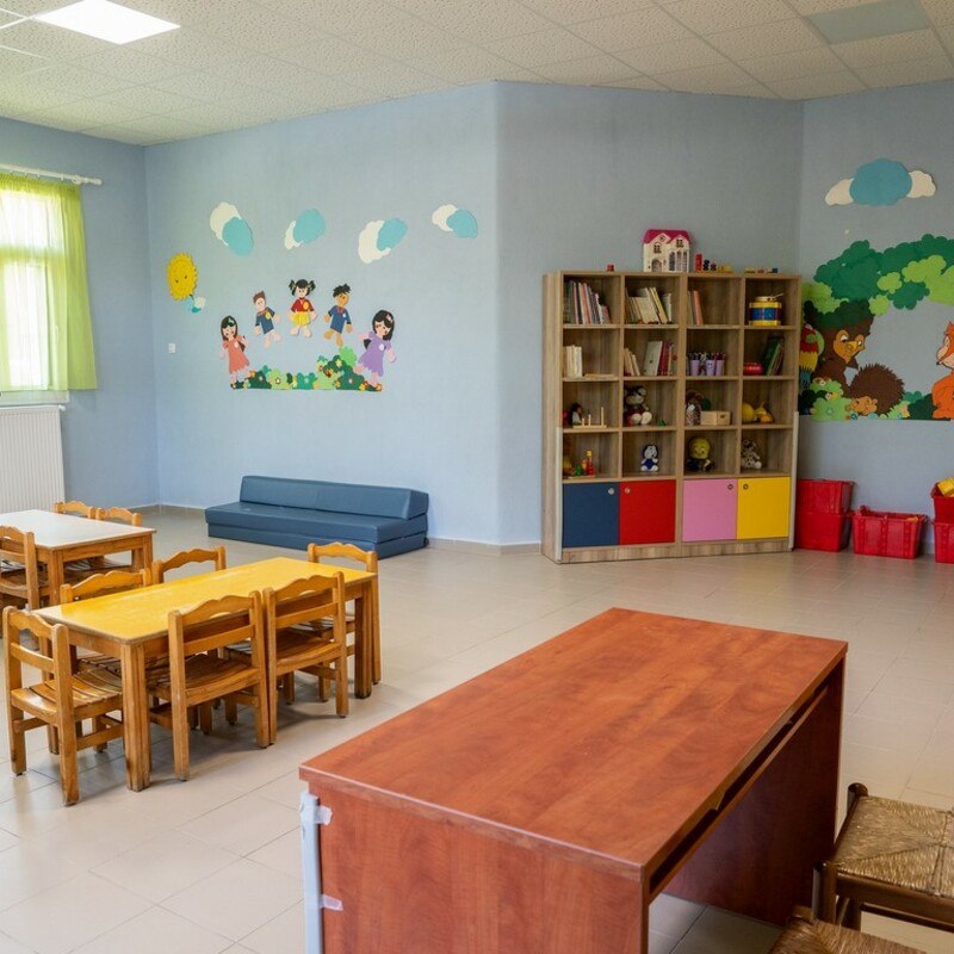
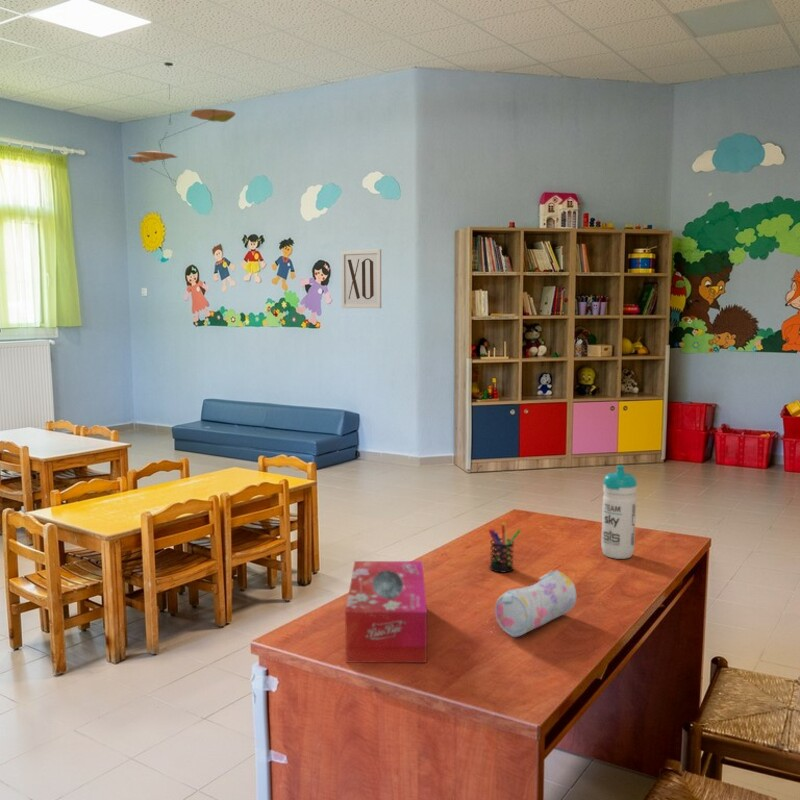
+ ceiling mobile [127,61,236,187]
+ water bottle [600,464,638,560]
+ pencil case [494,569,577,638]
+ pen holder [488,521,522,573]
+ tissue box [344,560,428,664]
+ wall art [340,248,382,309]
